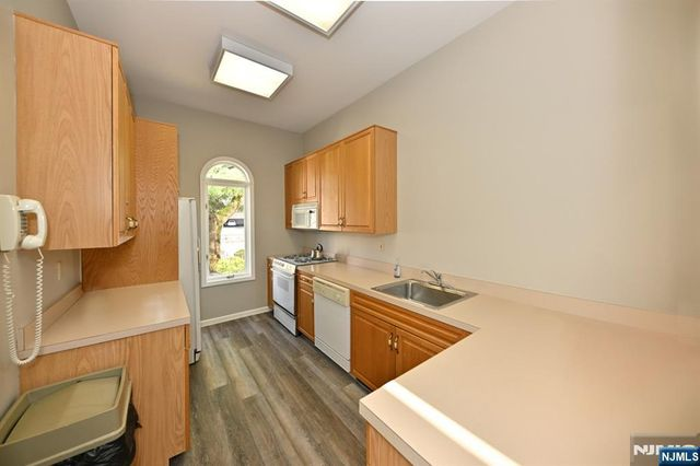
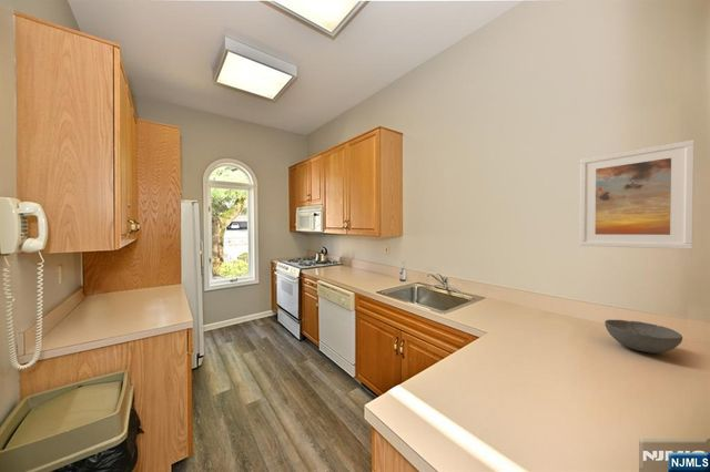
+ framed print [578,138,696,250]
+ bowl [604,319,683,355]
